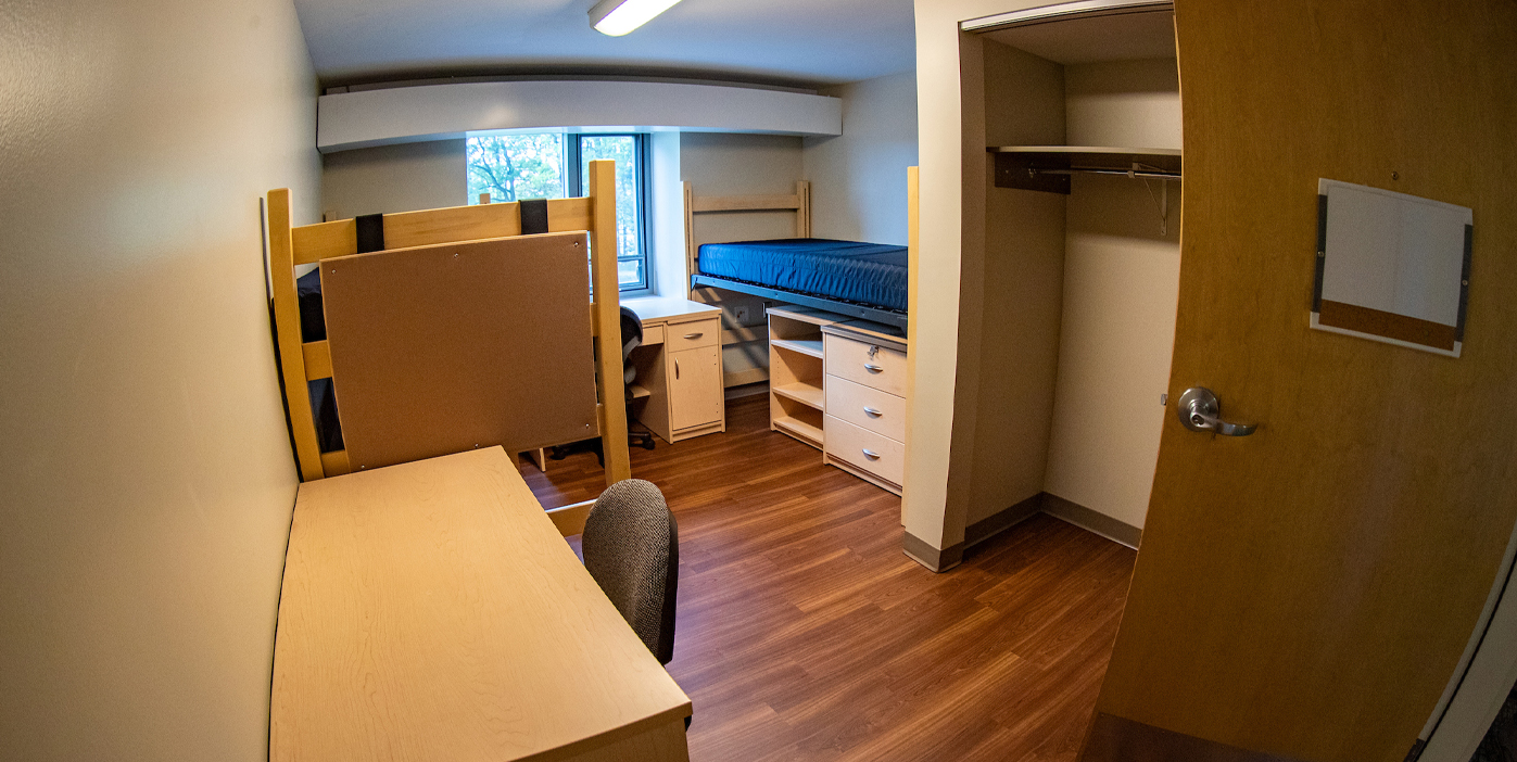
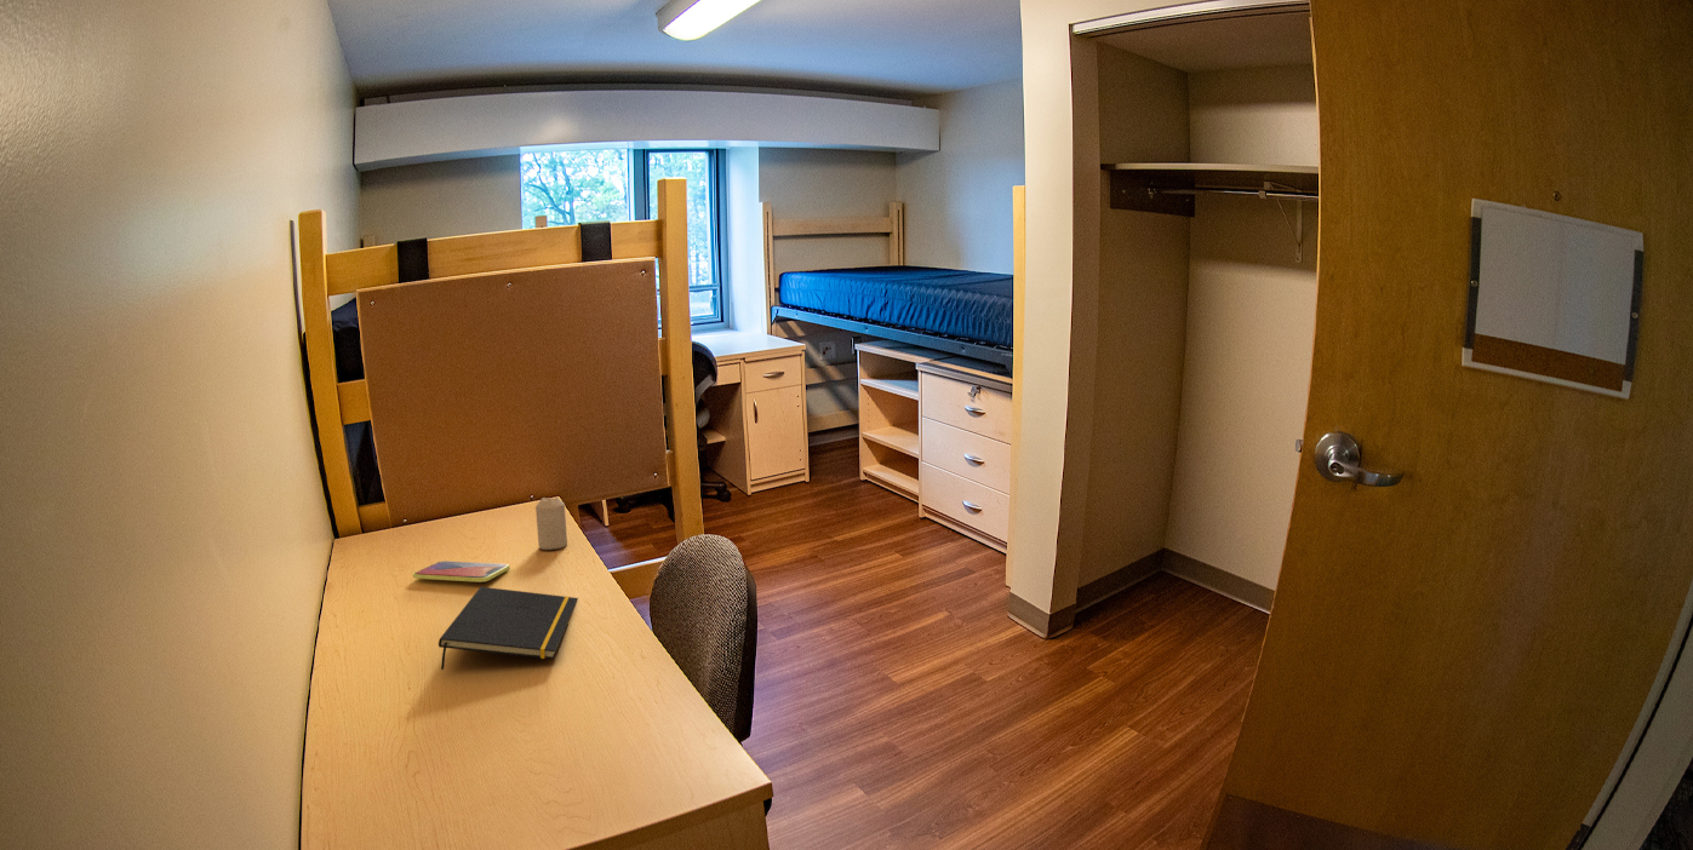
+ candle [534,496,568,551]
+ notepad [437,586,579,671]
+ smartphone [412,559,511,584]
